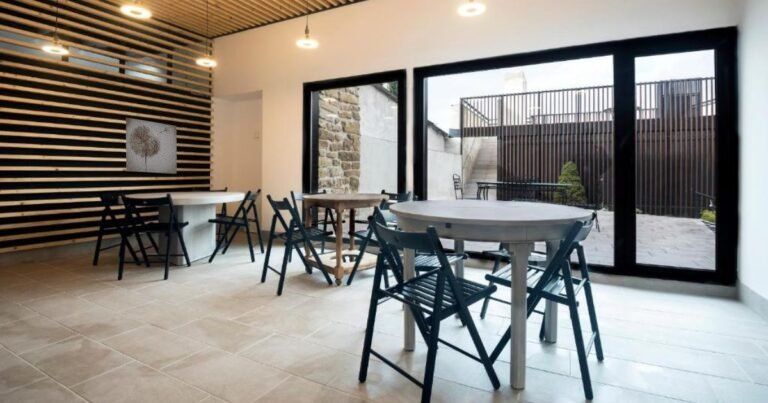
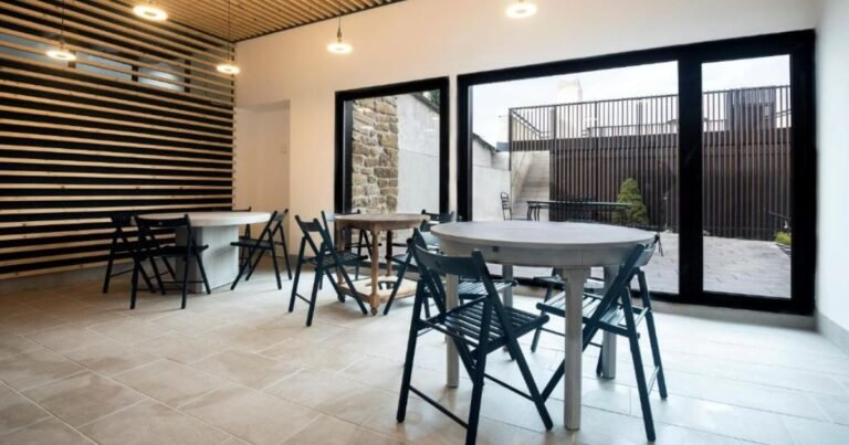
- wall art [125,117,178,175]
